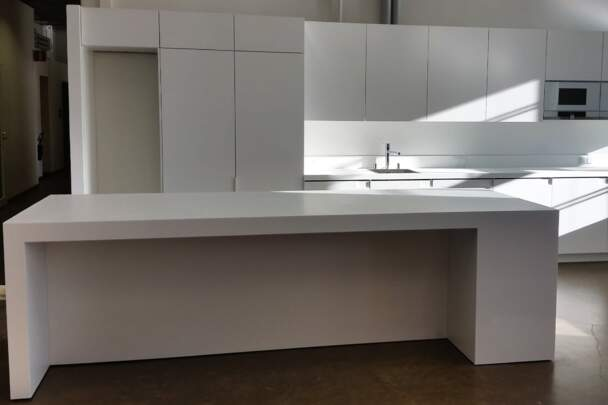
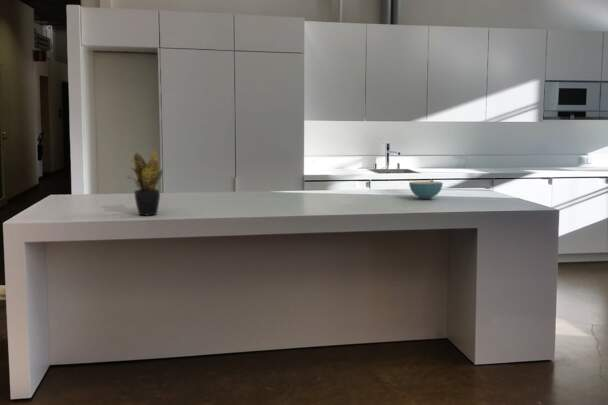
+ cereal bowl [408,180,444,200]
+ potted plant [124,147,164,217]
